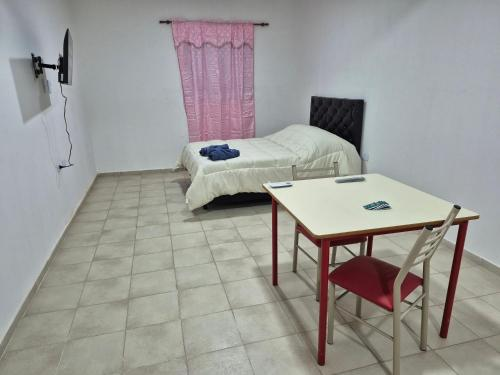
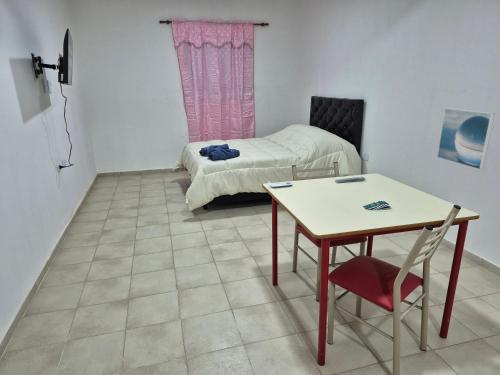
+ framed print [436,107,496,171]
